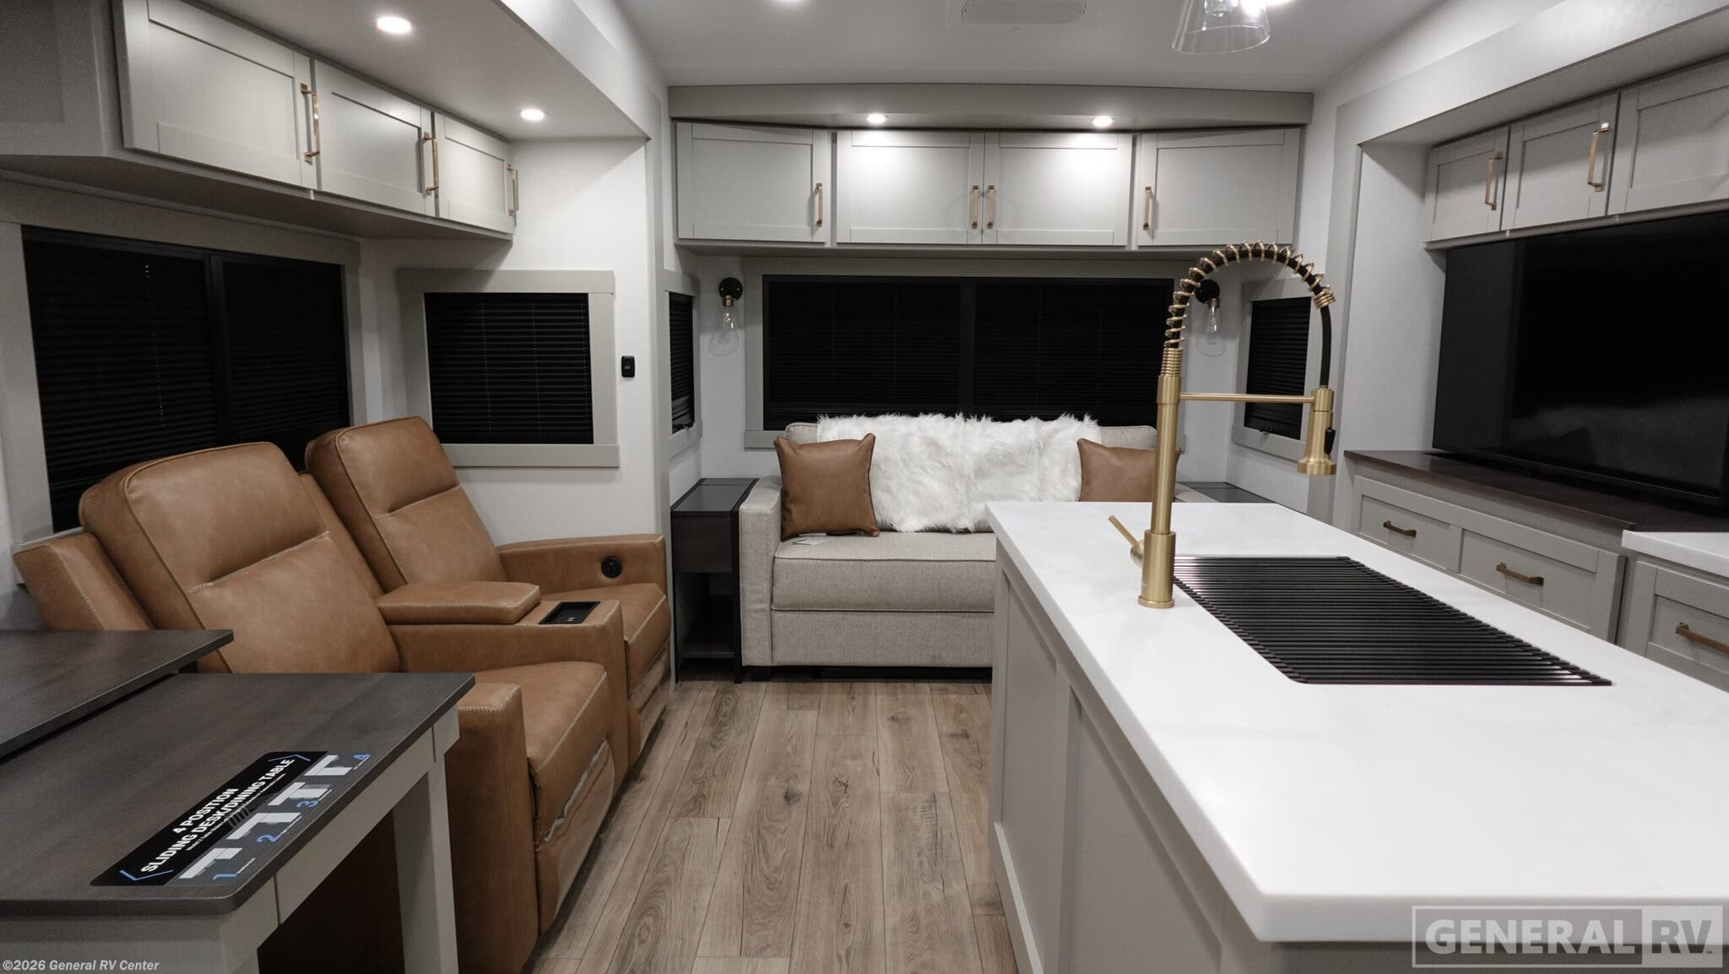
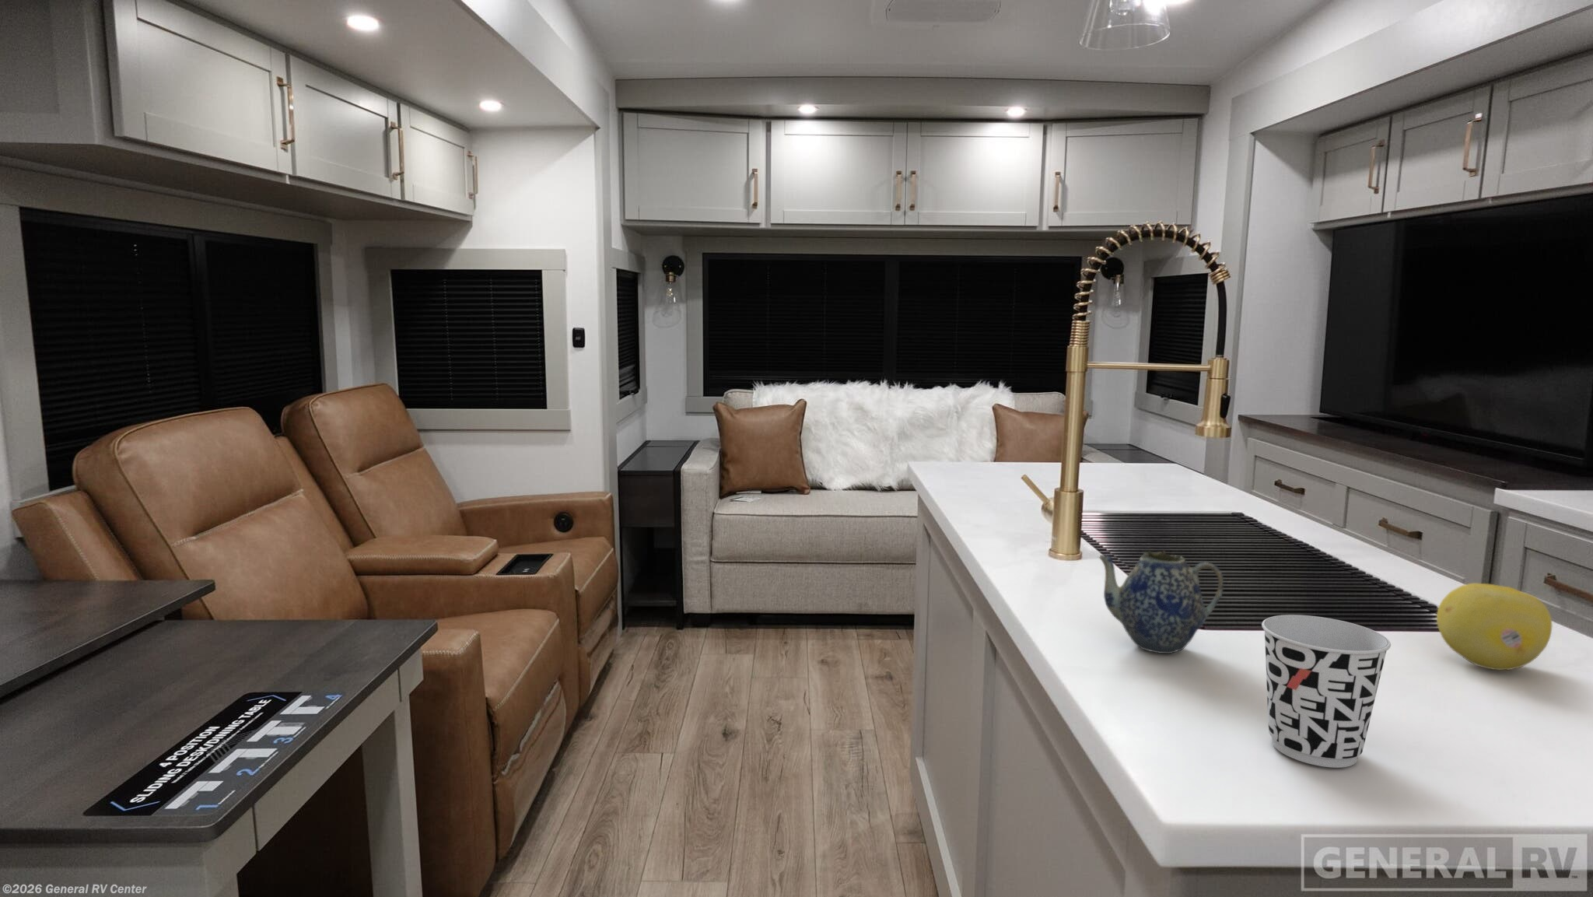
+ fruit [1435,583,1553,671]
+ cup [1260,614,1392,769]
+ teapot [1097,549,1224,654]
